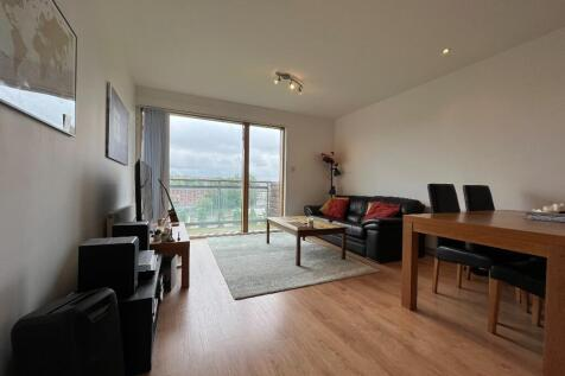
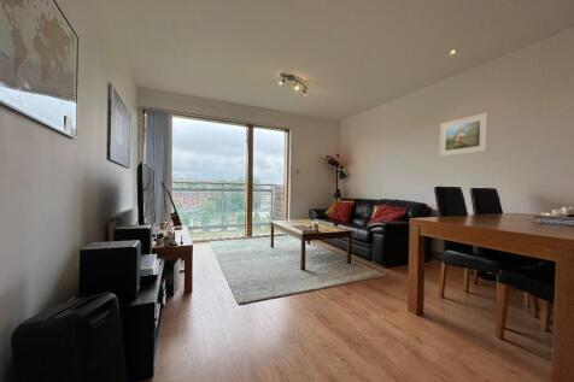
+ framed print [439,112,490,158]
